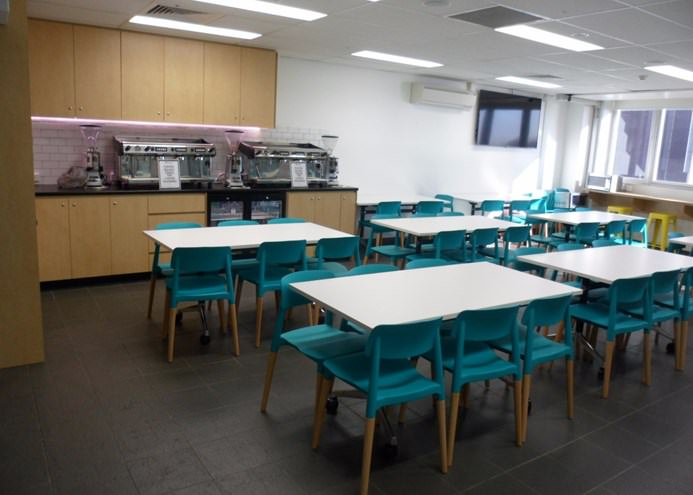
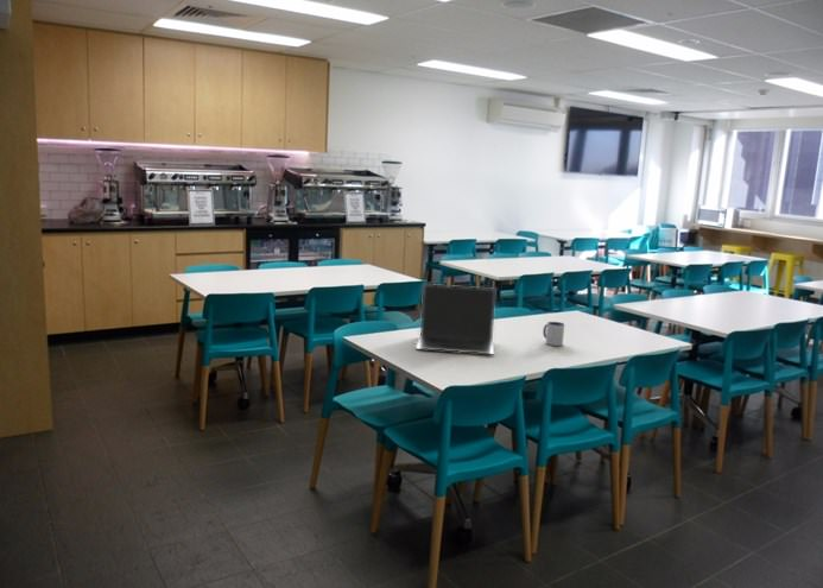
+ mug [542,321,565,347]
+ laptop [414,283,496,355]
